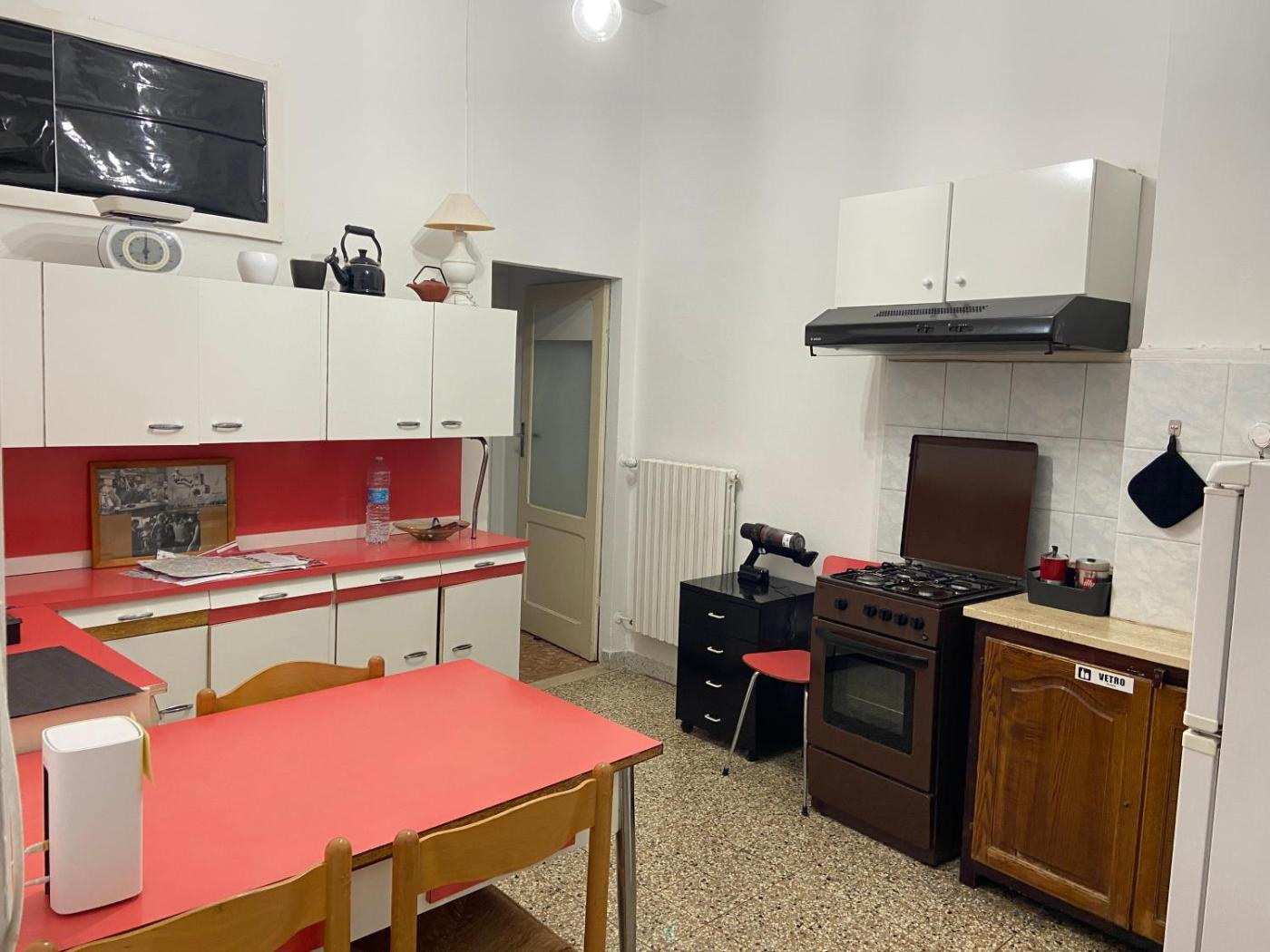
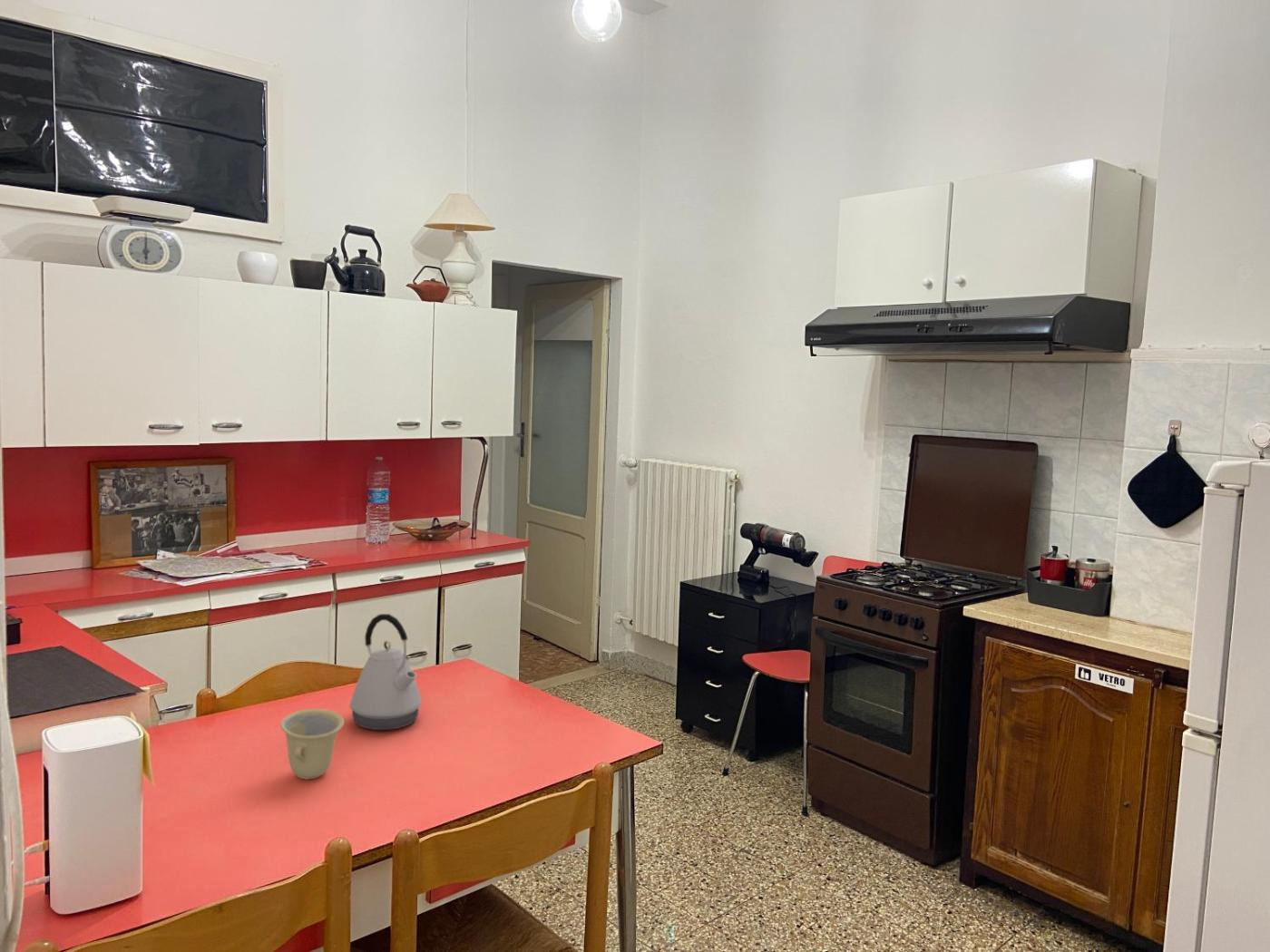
+ kettle [349,613,422,731]
+ cup [279,708,345,780]
